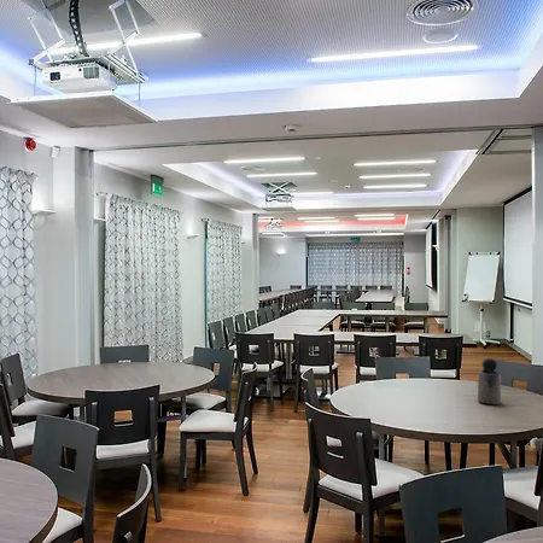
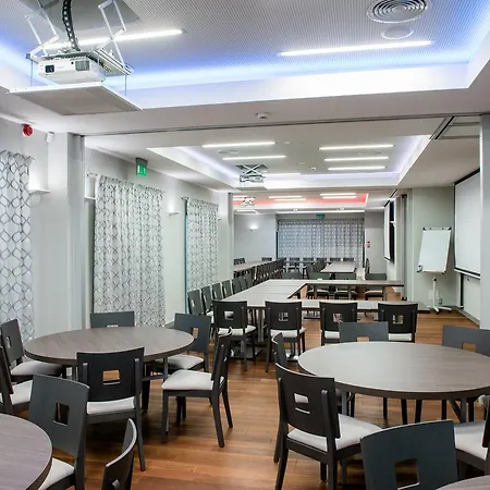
- electric kettle [477,357,502,405]
